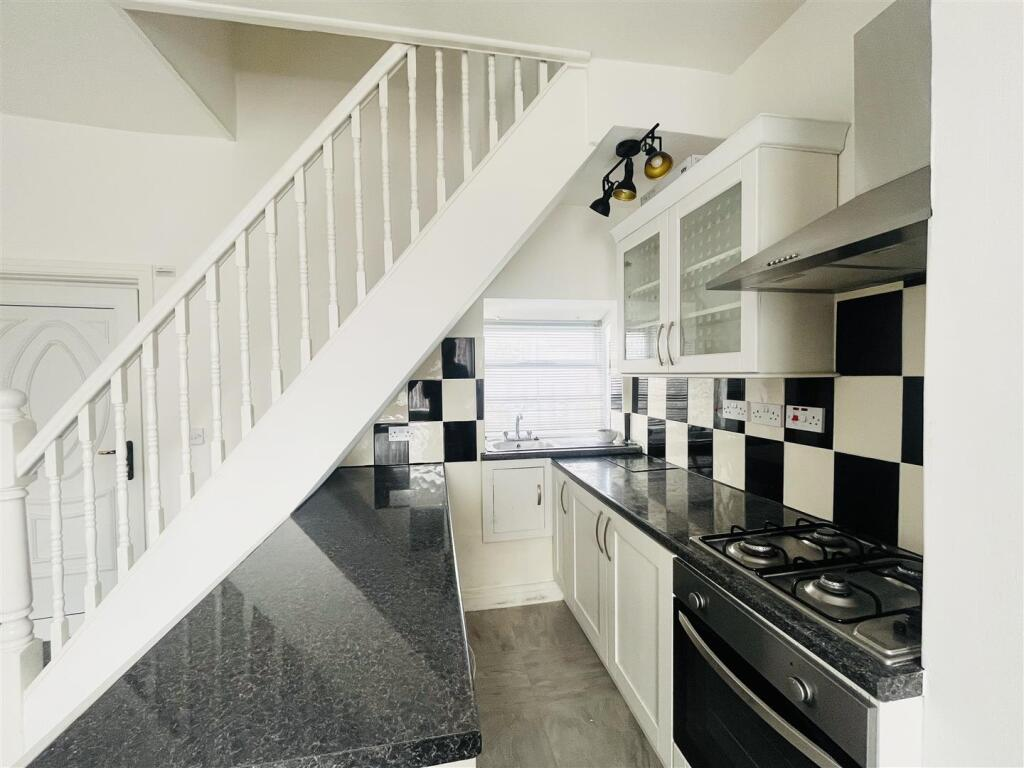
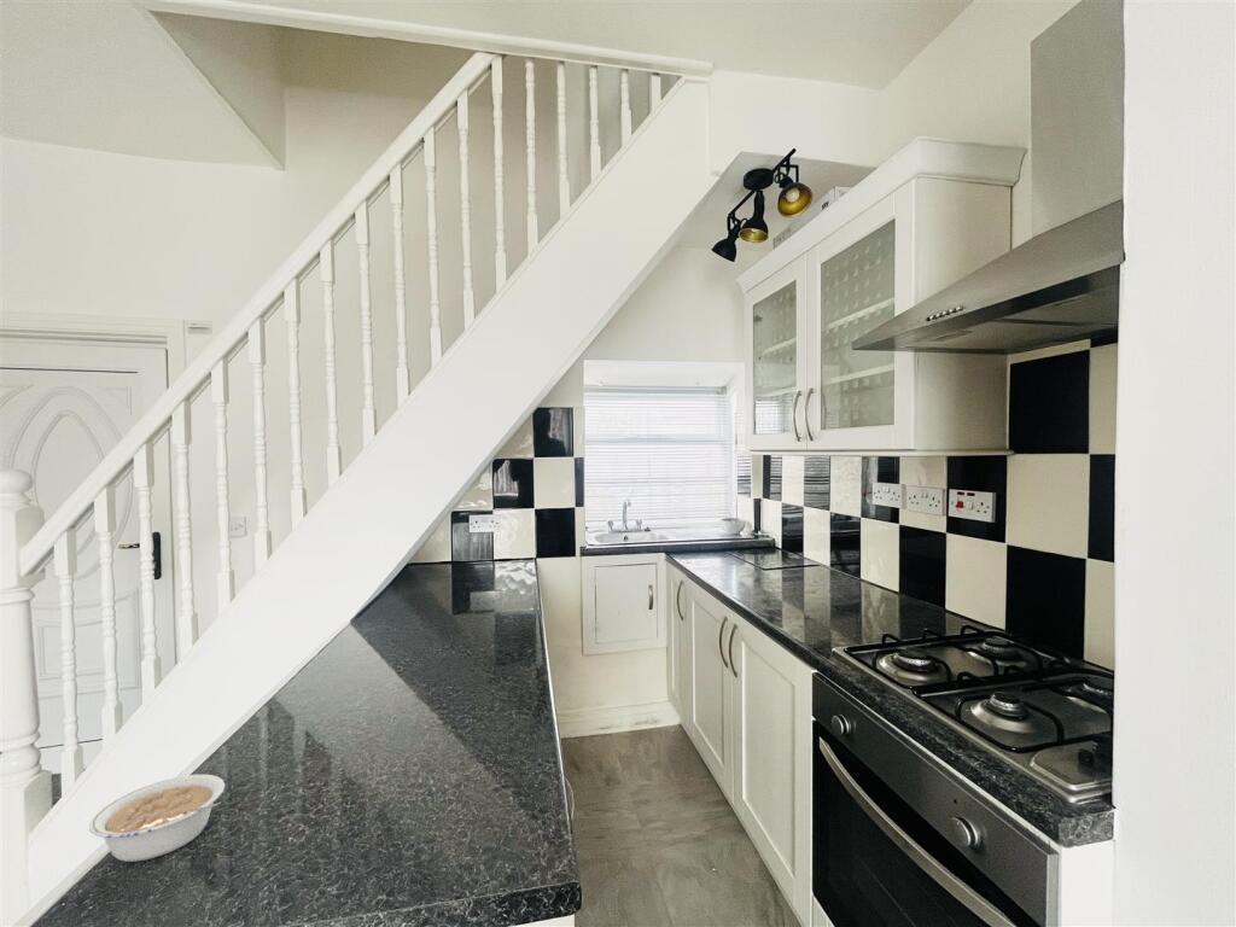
+ legume [88,774,226,863]
